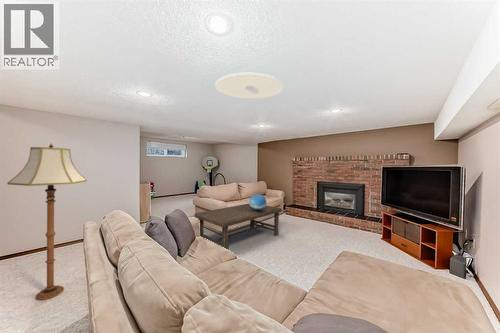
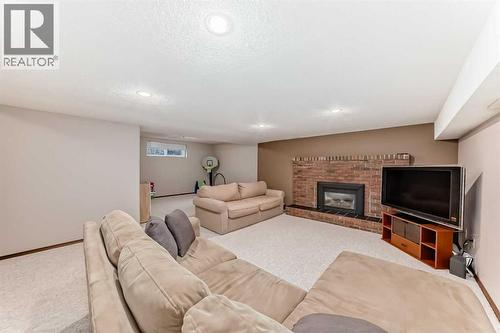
- decorative globe [248,193,267,212]
- ceiling light [214,71,284,100]
- floor lamp [6,143,88,301]
- coffee table [194,203,283,250]
